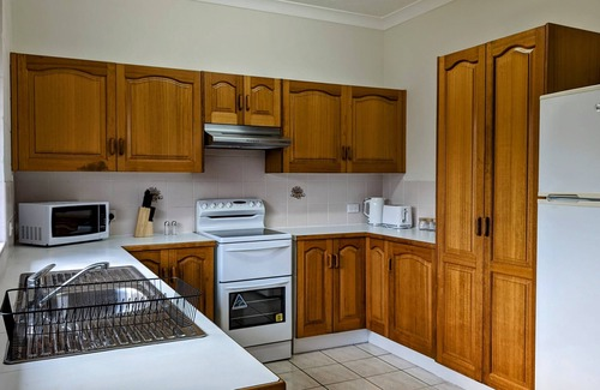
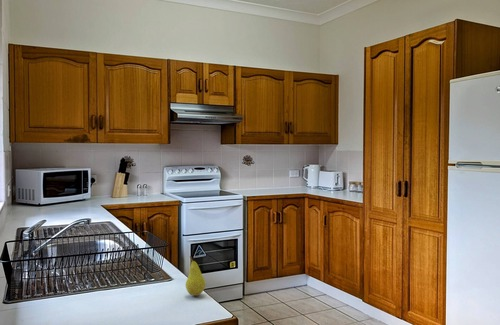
+ fruit [185,255,206,297]
